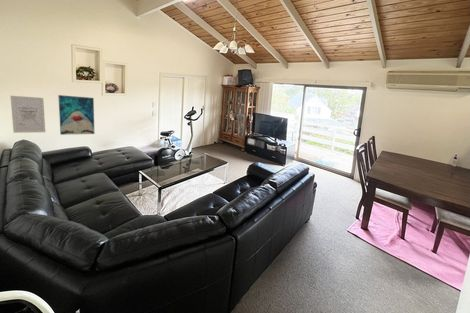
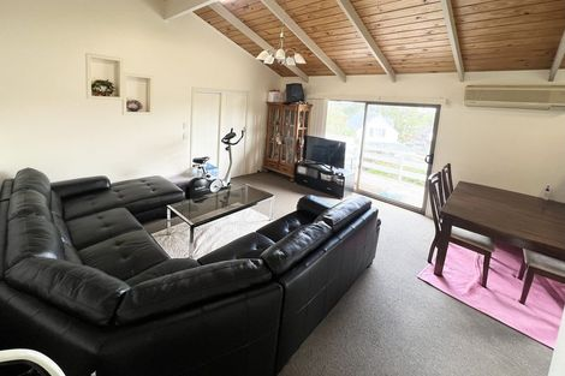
- wall art [57,94,96,136]
- wall art [9,95,46,134]
